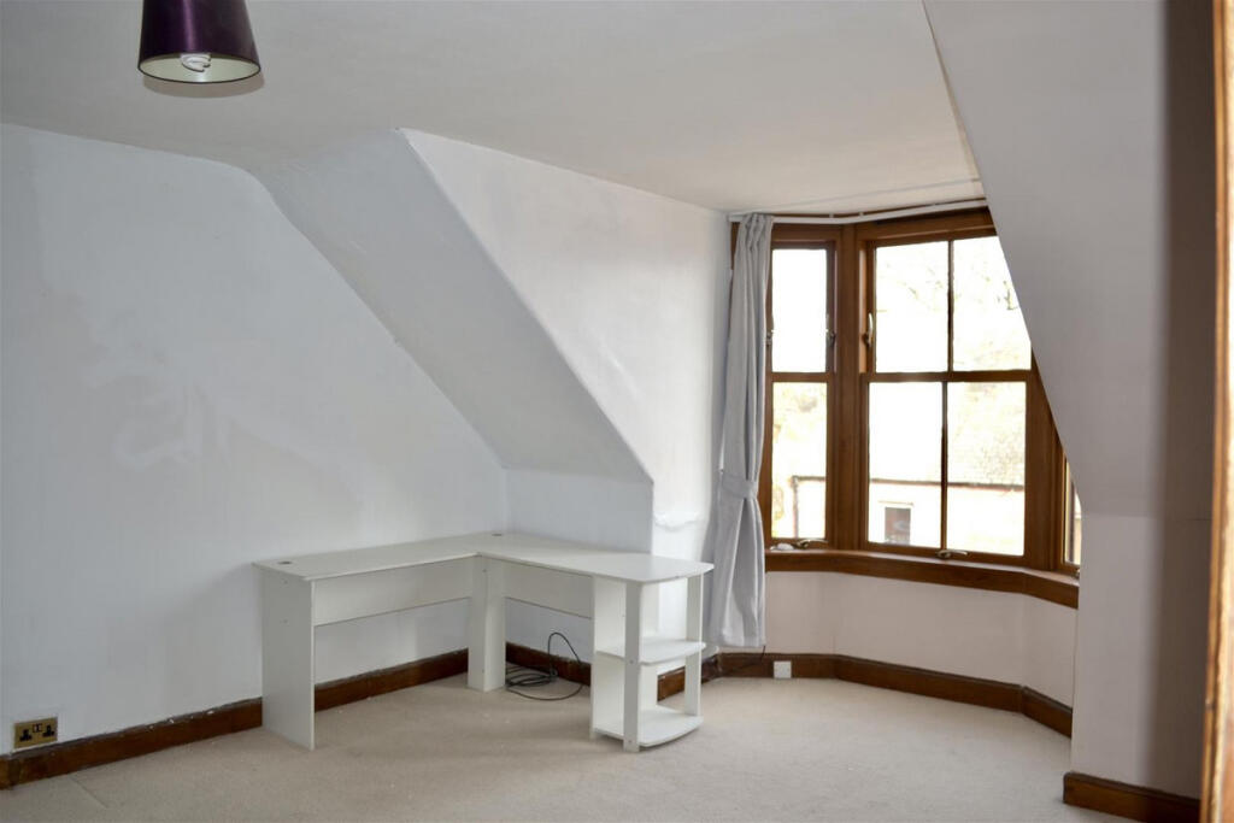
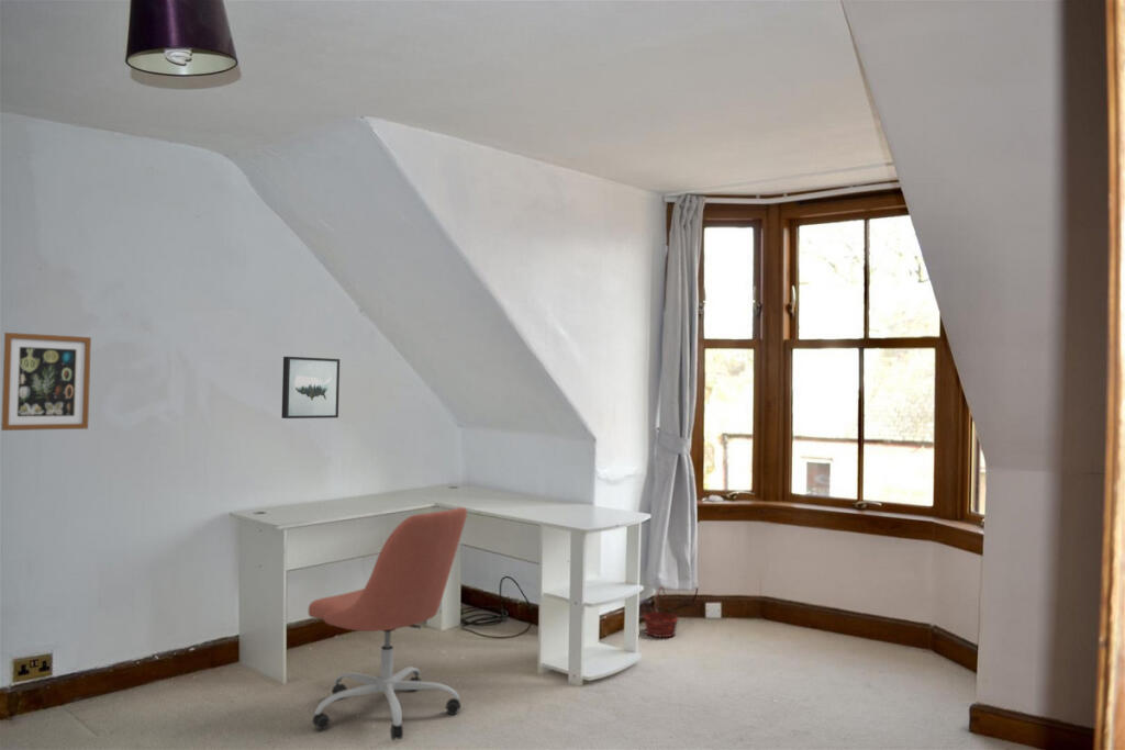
+ wall art [280,356,341,419]
+ wall art [0,332,92,432]
+ office chair [308,506,468,741]
+ basket [643,585,679,639]
